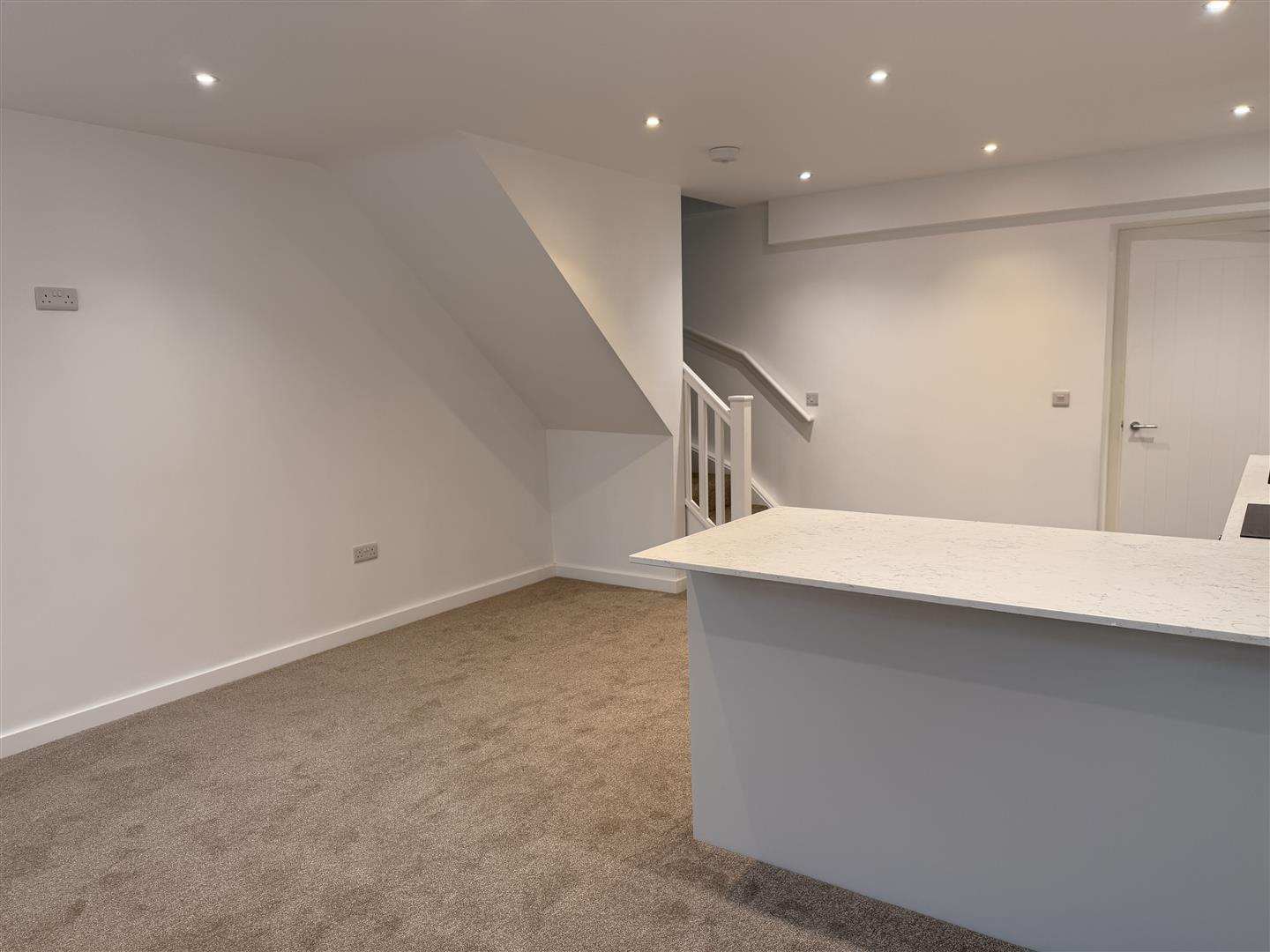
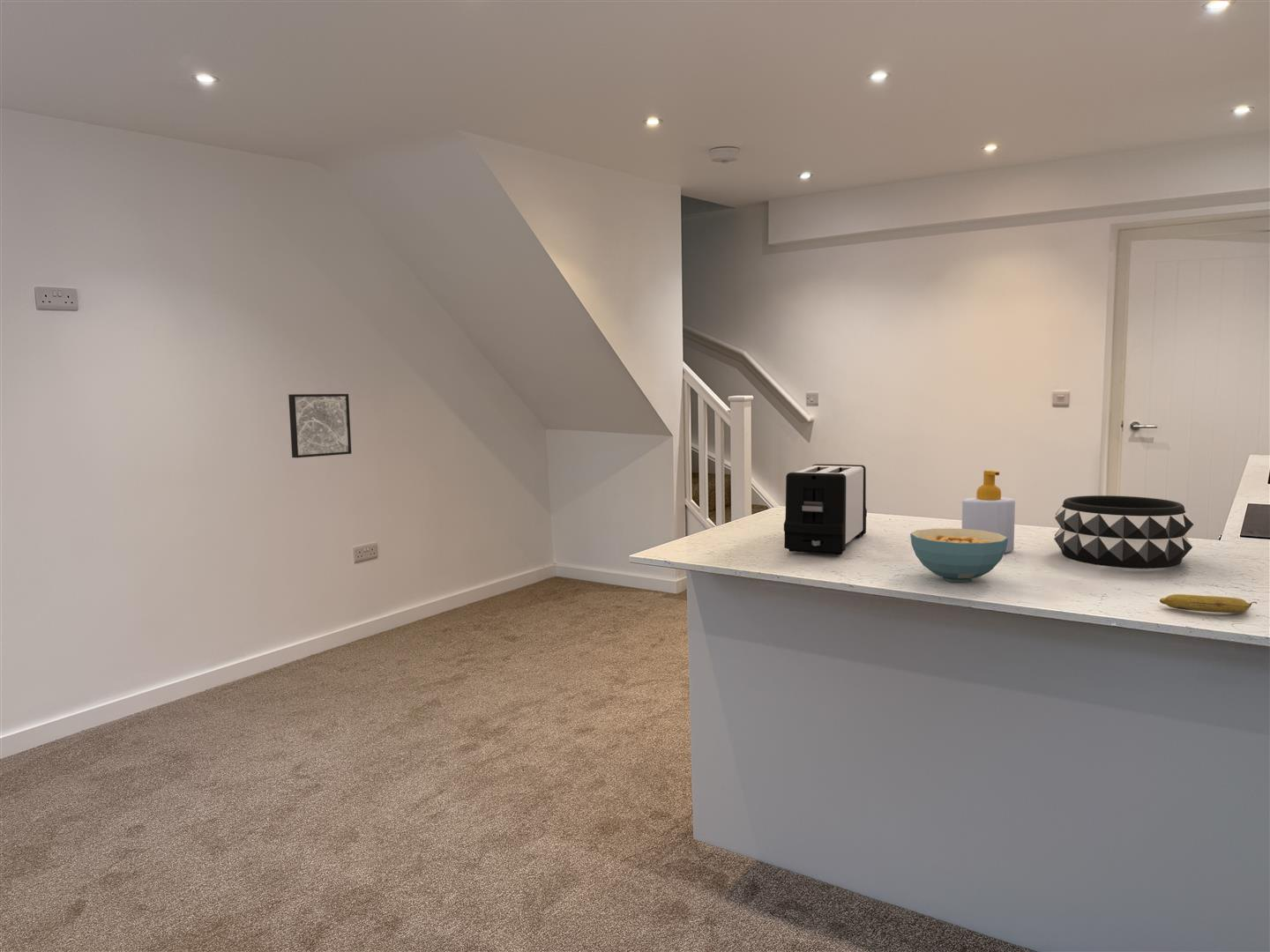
+ banana [1159,593,1258,614]
+ soap bottle [961,470,1016,554]
+ wall art [288,393,352,458]
+ decorative bowl [1053,495,1194,569]
+ toaster [783,463,868,555]
+ cereal bowl [909,528,1008,583]
